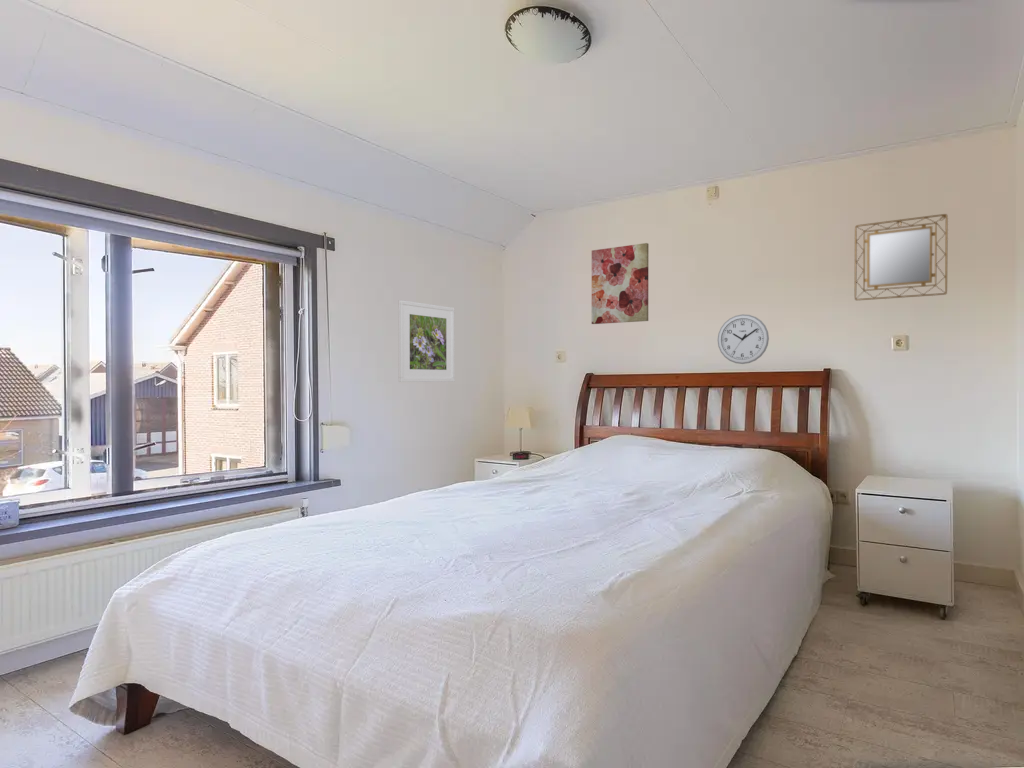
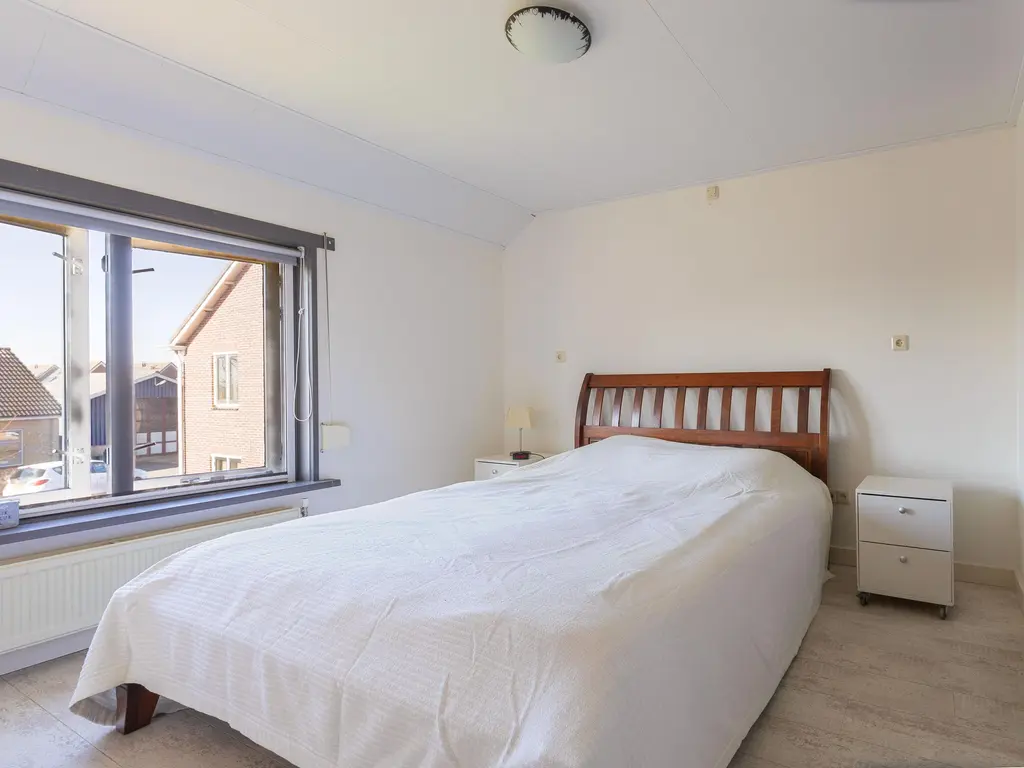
- wall clock [717,313,770,365]
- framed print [398,299,456,383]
- wall art [591,242,650,325]
- home mirror [854,213,949,301]
